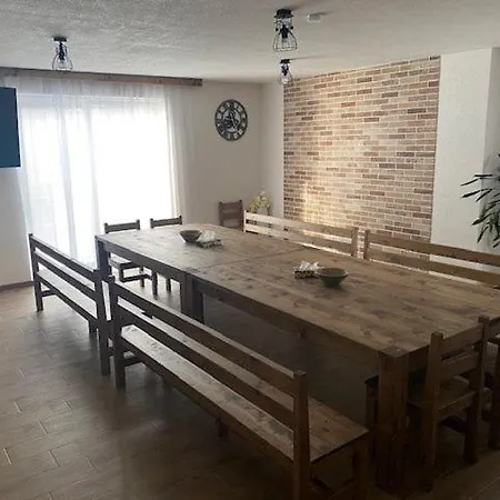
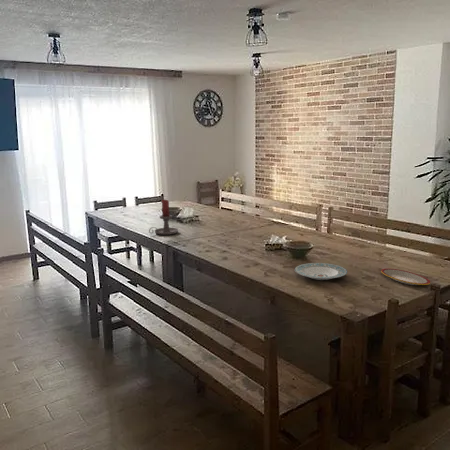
+ candle holder [148,199,179,236]
+ plate [380,268,431,286]
+ plate [294,262,348,281]
